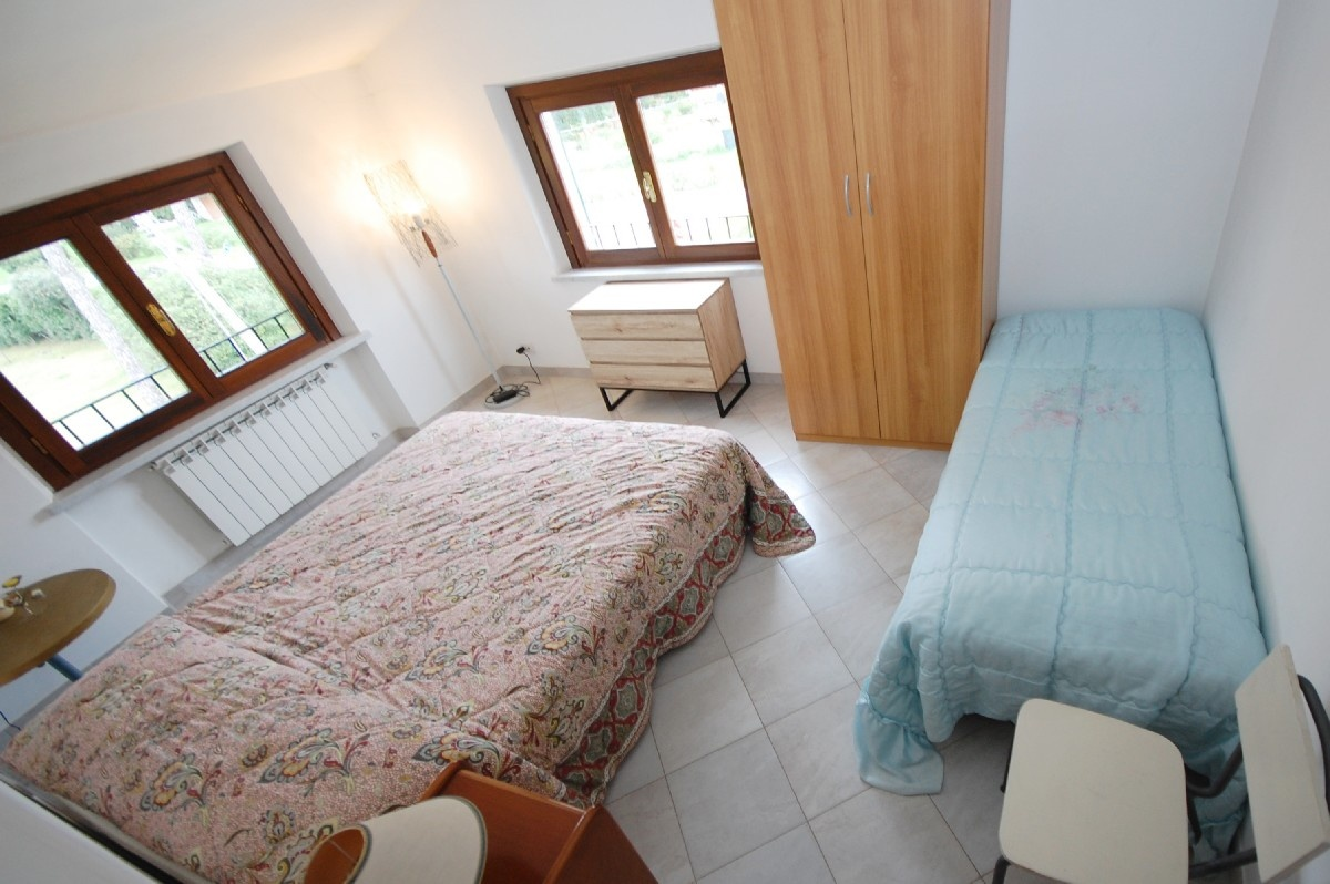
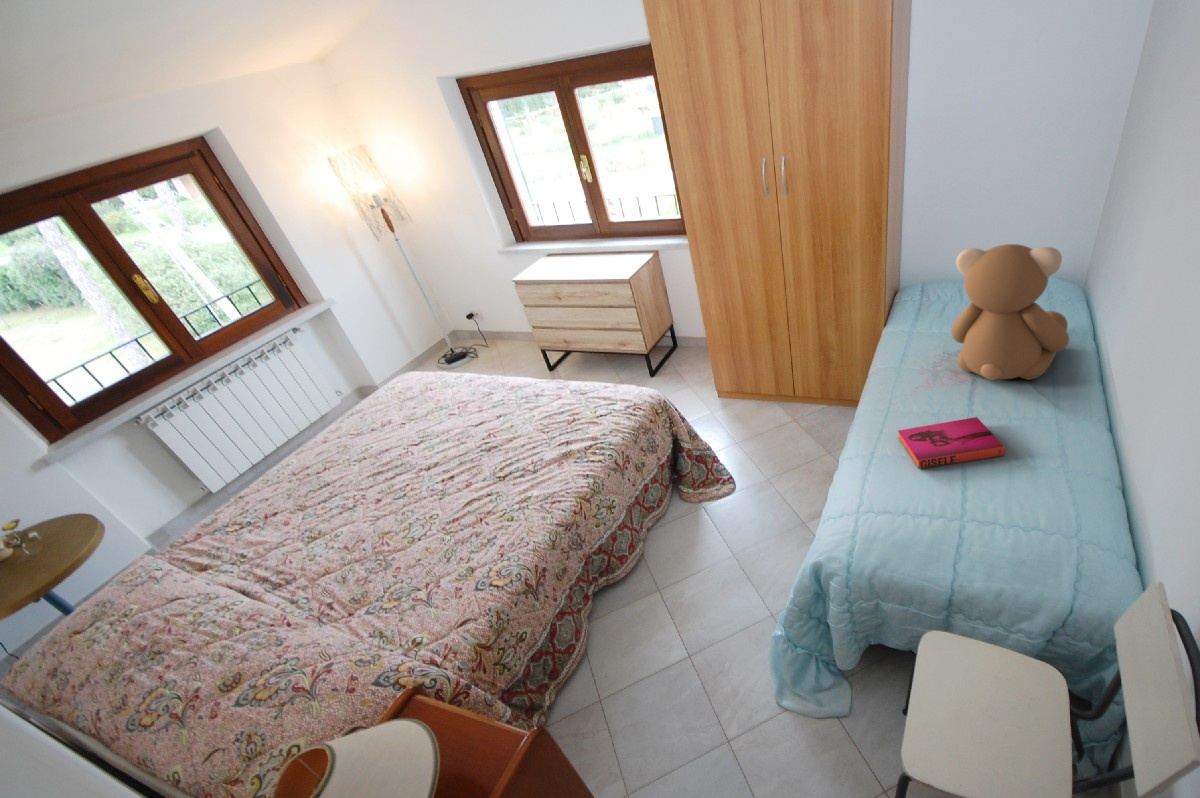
+ teddy bear [950,243,1070,381]
+ hardback book [897,416,1006,470]
